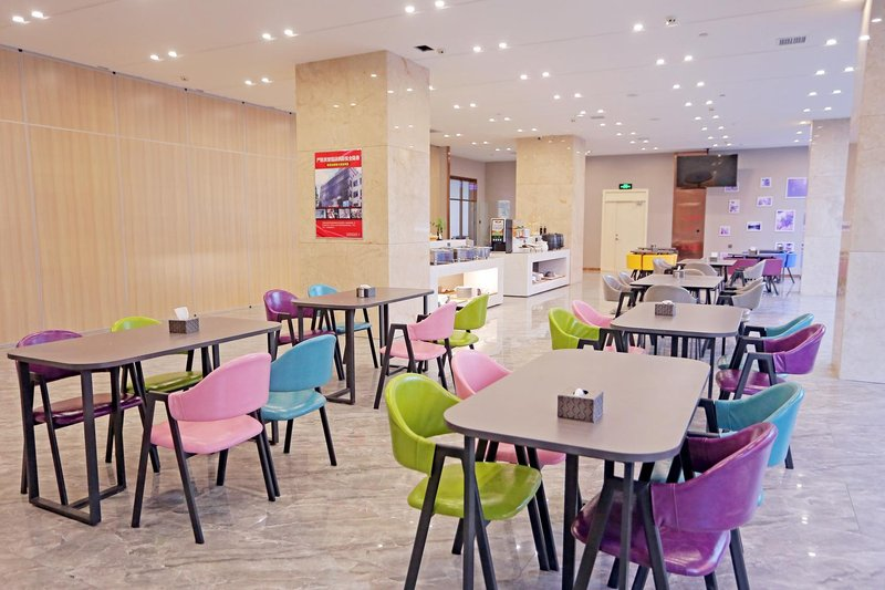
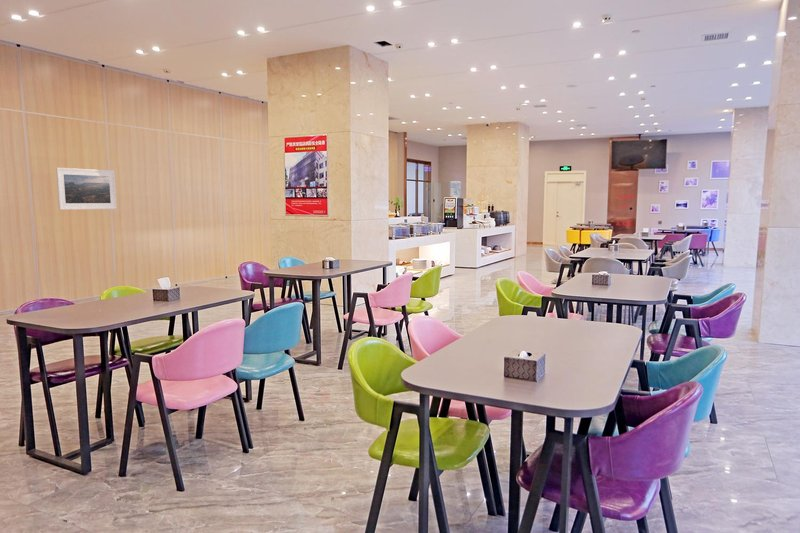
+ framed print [55,167,117,211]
